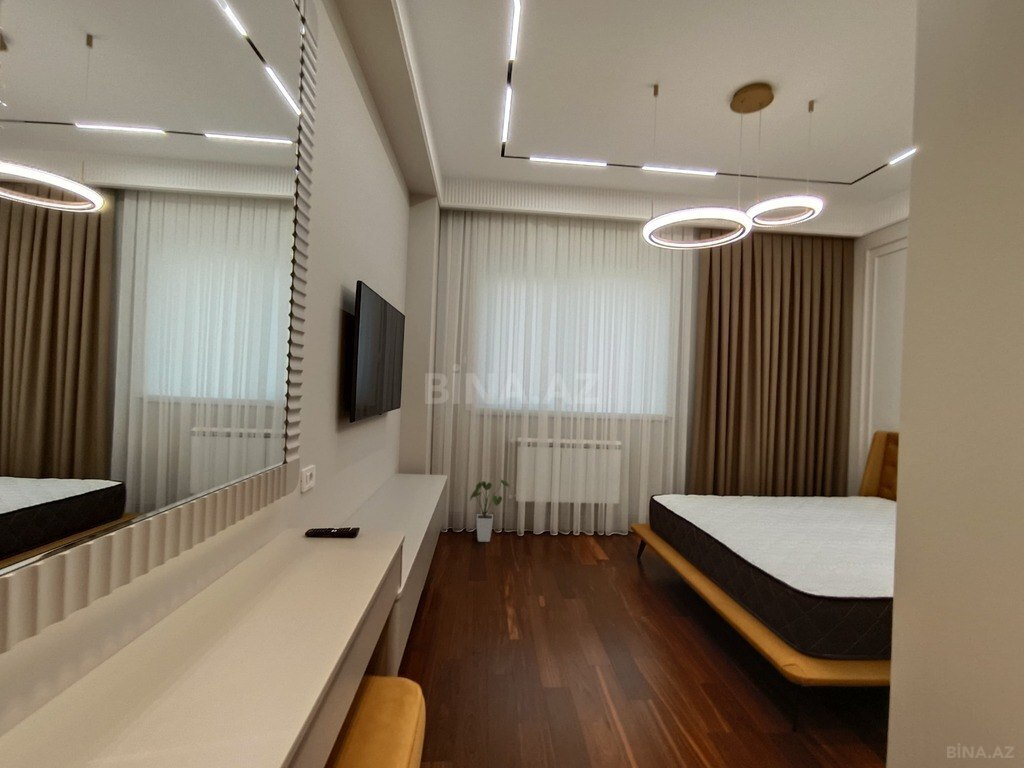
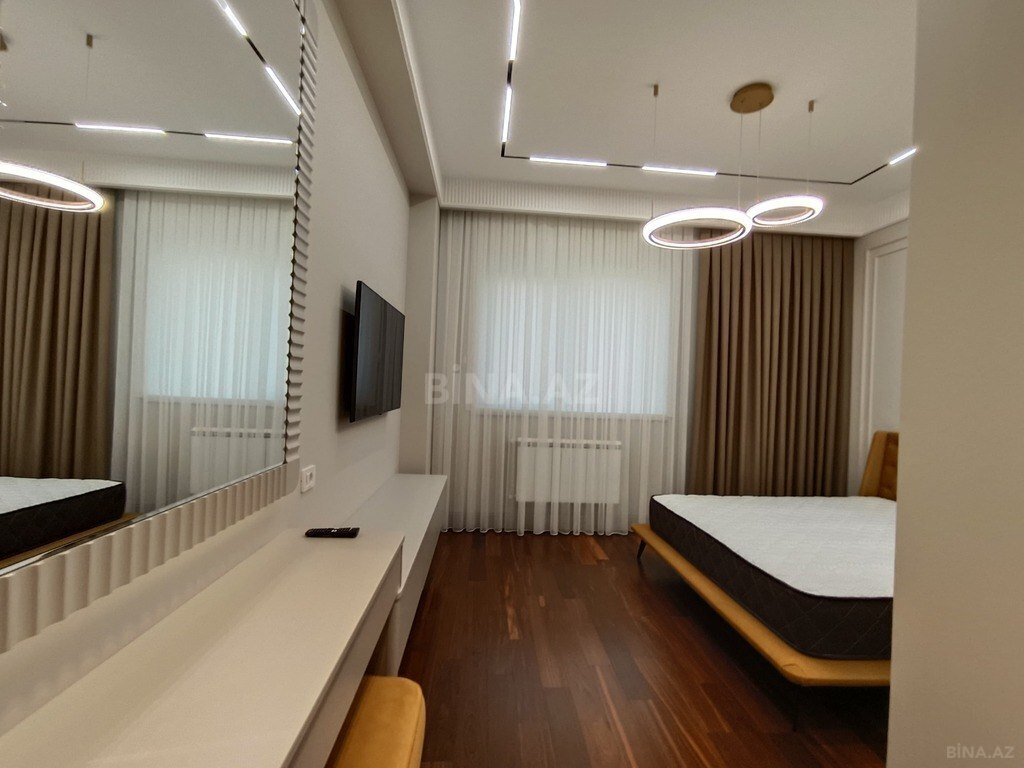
- house plant [469,478,510,543]
